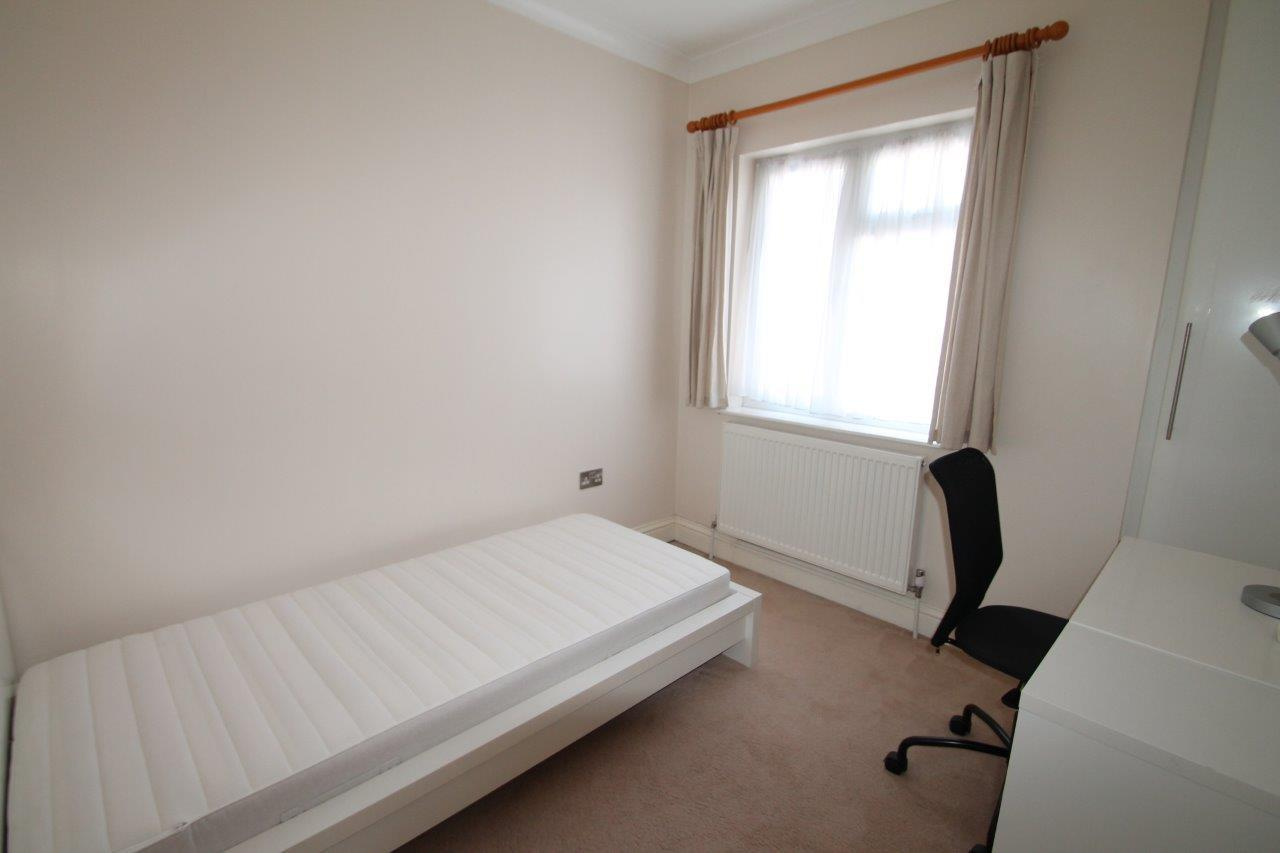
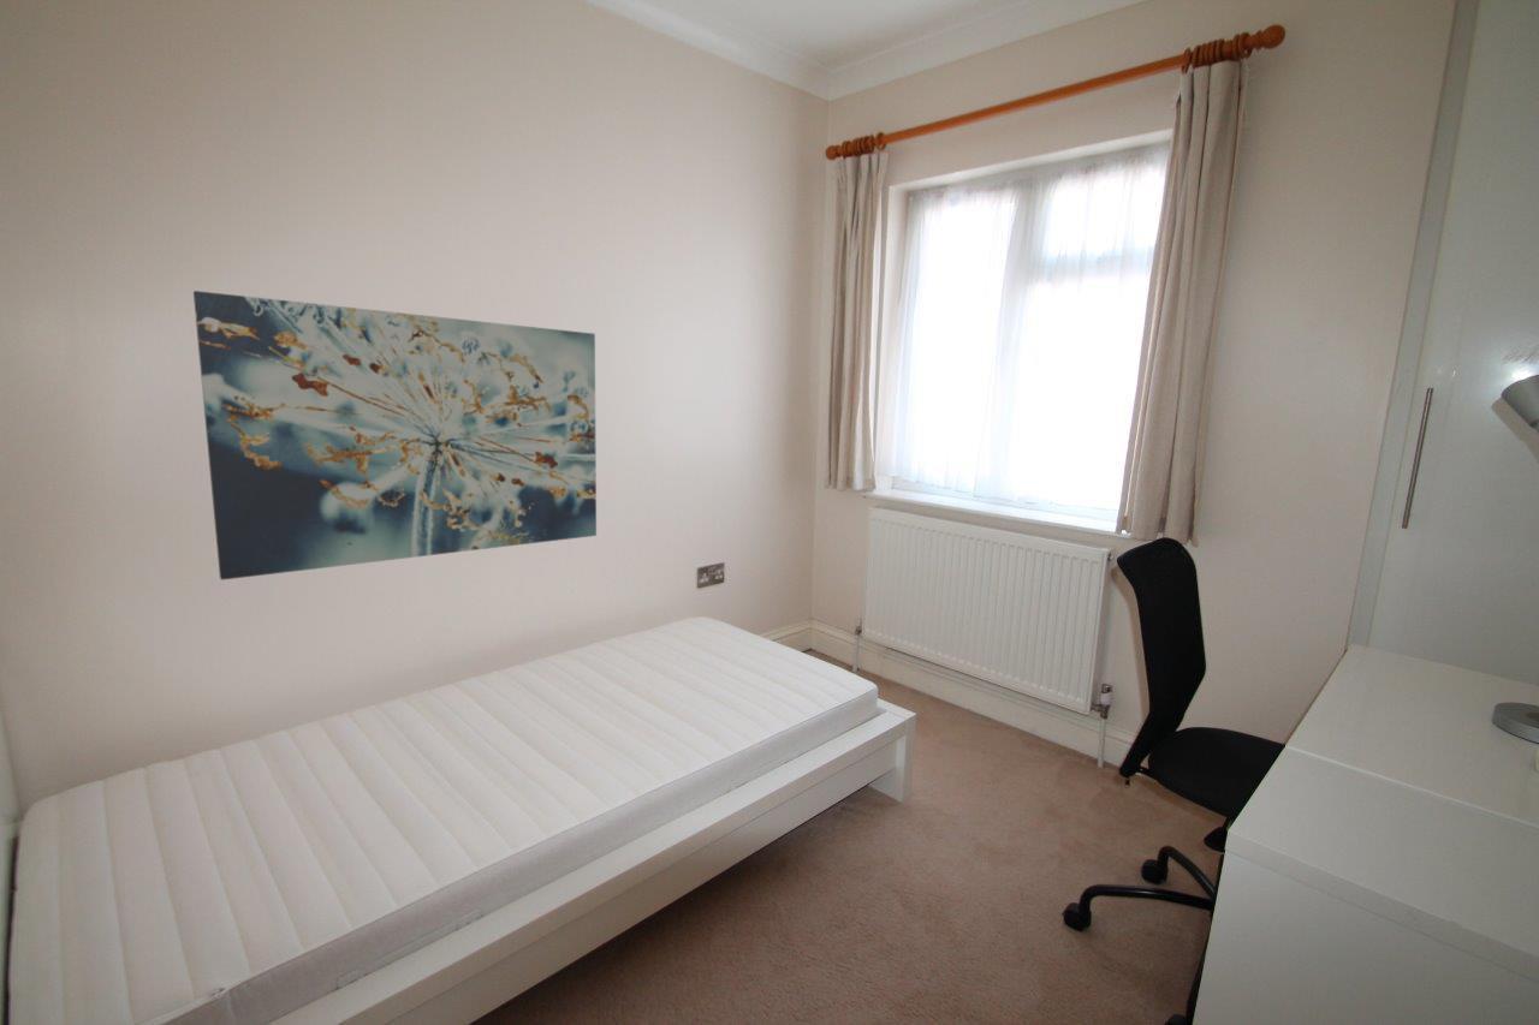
+ wall art [192,290,598,582]
